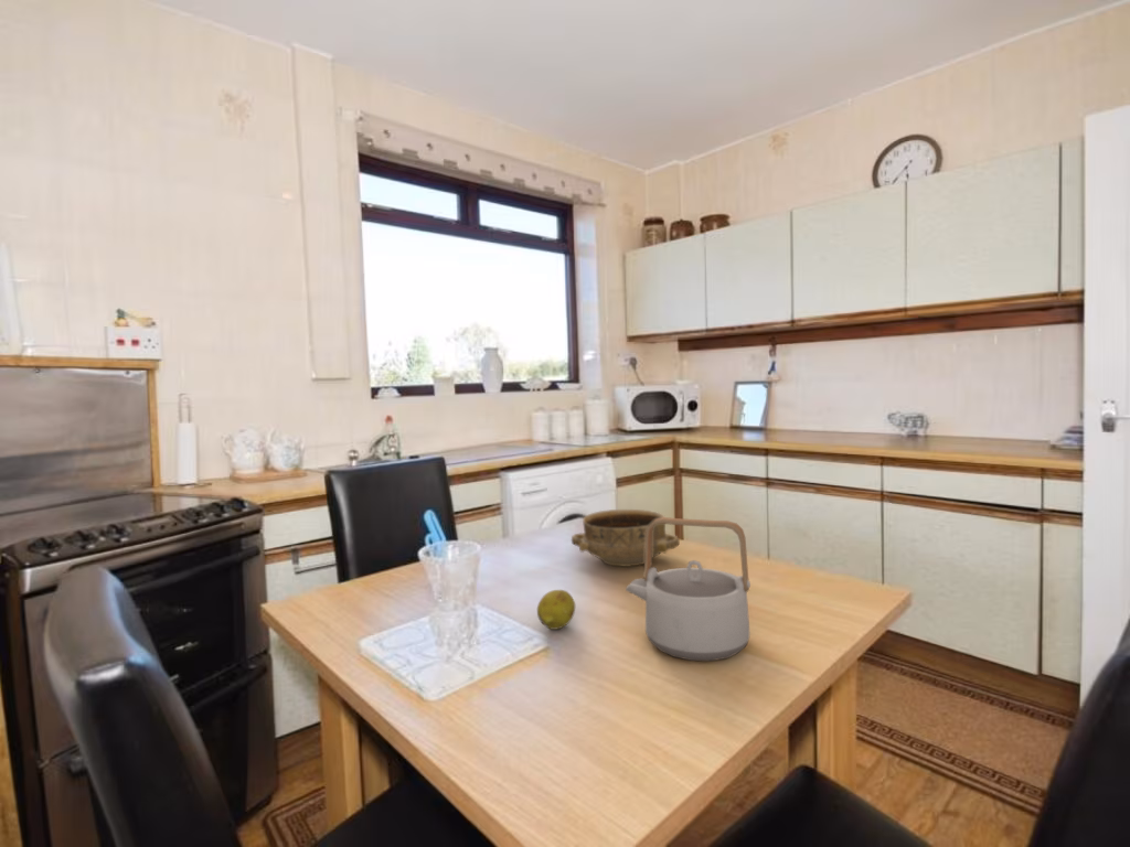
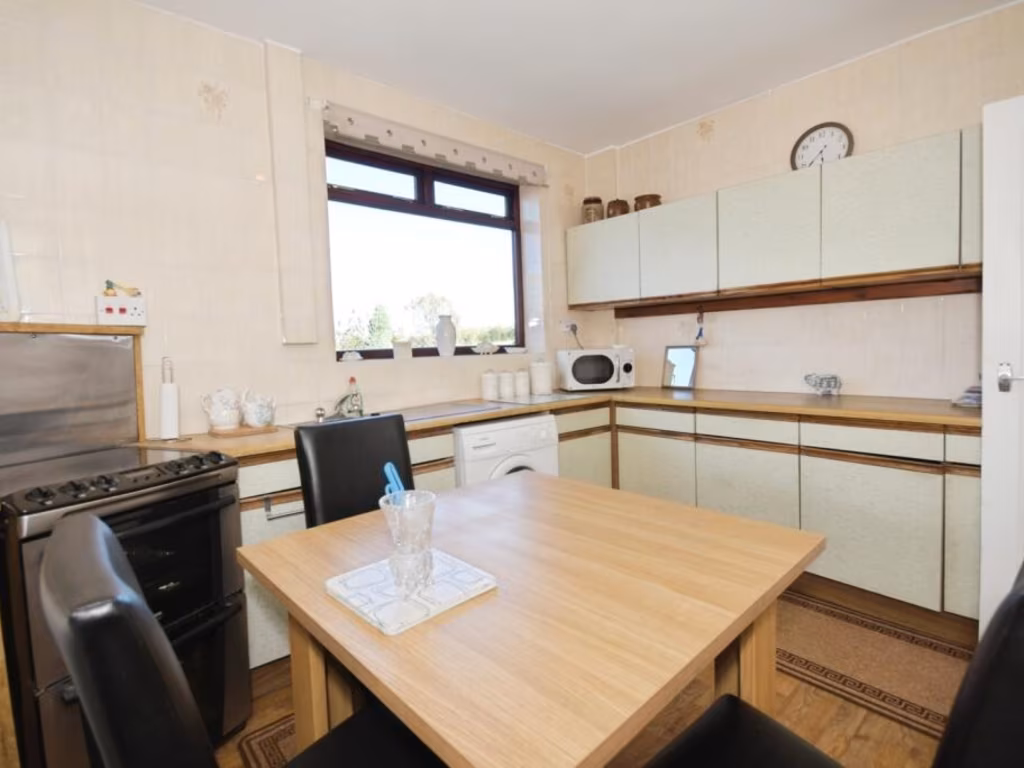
- fruit [536,589,576,631]
- teapot [625,516,751,662]
- ceramic bowl [571,508,681,567]
